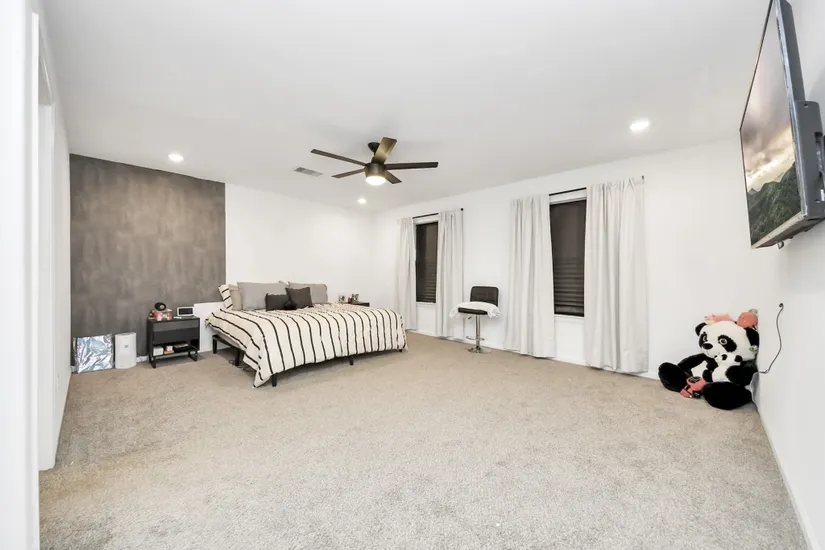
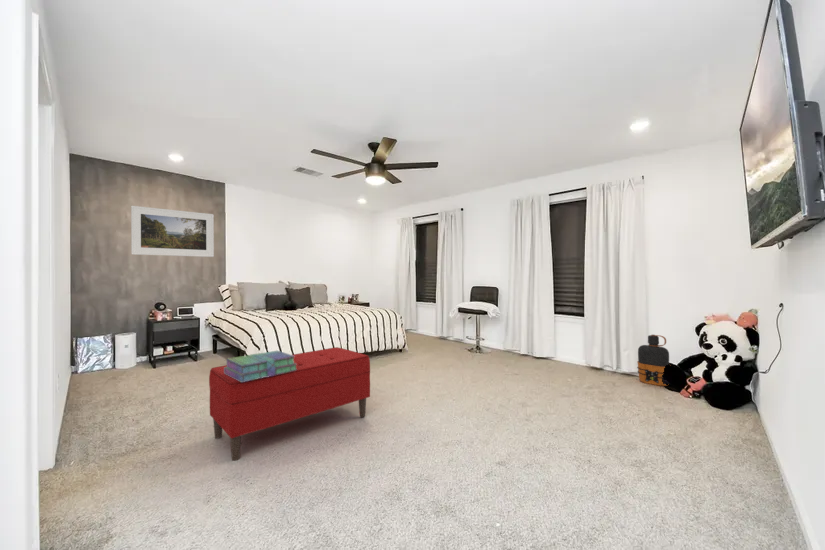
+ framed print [130,205,215,258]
+ bench [208,346,371,462]
+ water bottle [636,334,670,387]
+ stack of books [224,350,297,382]
